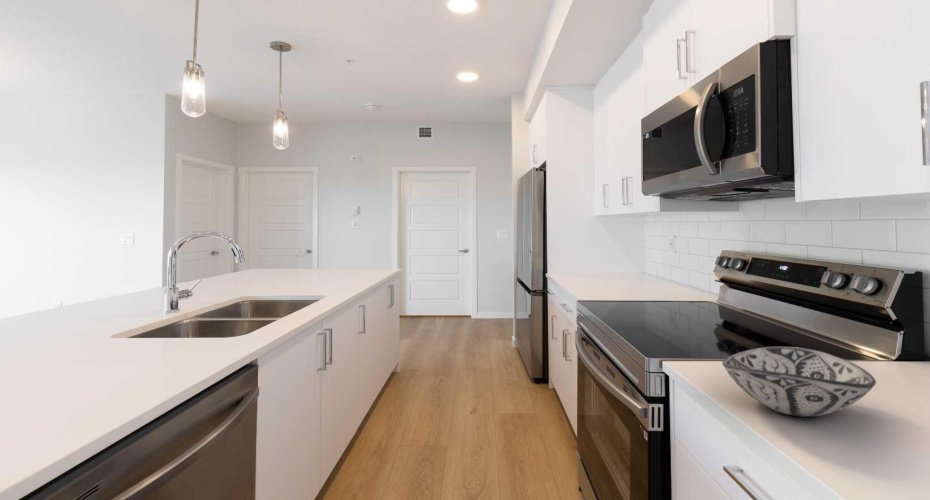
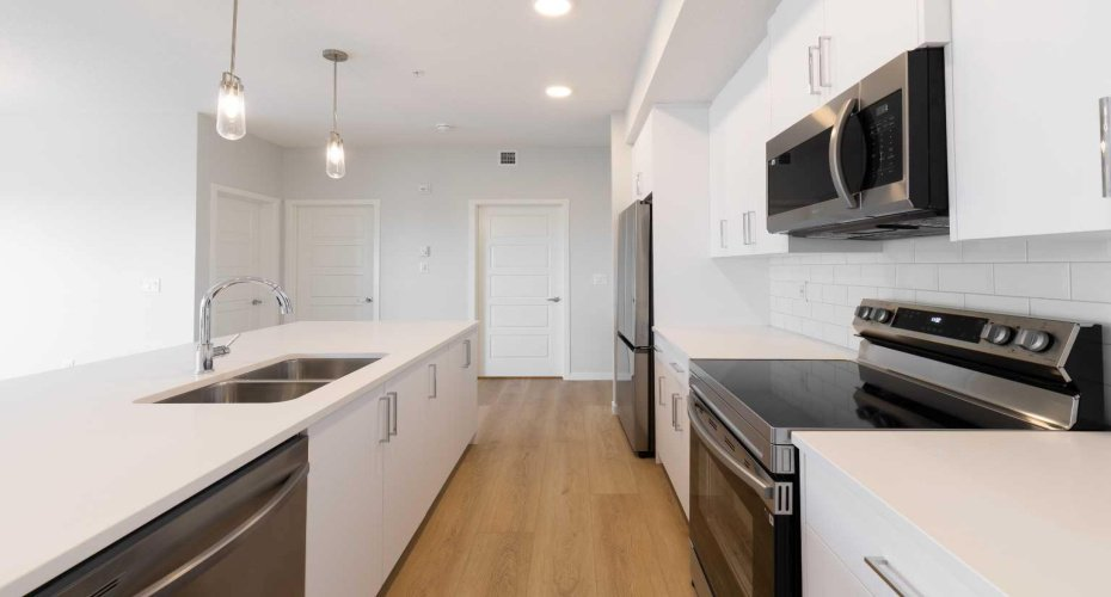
- decorative bowl [721,346,877,418]
